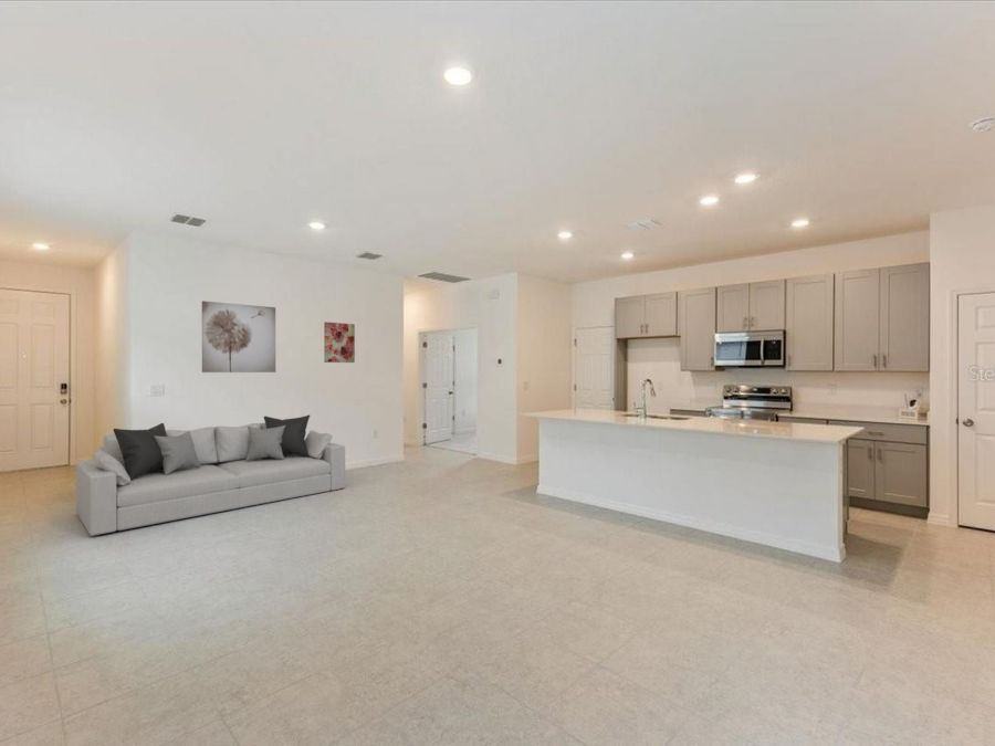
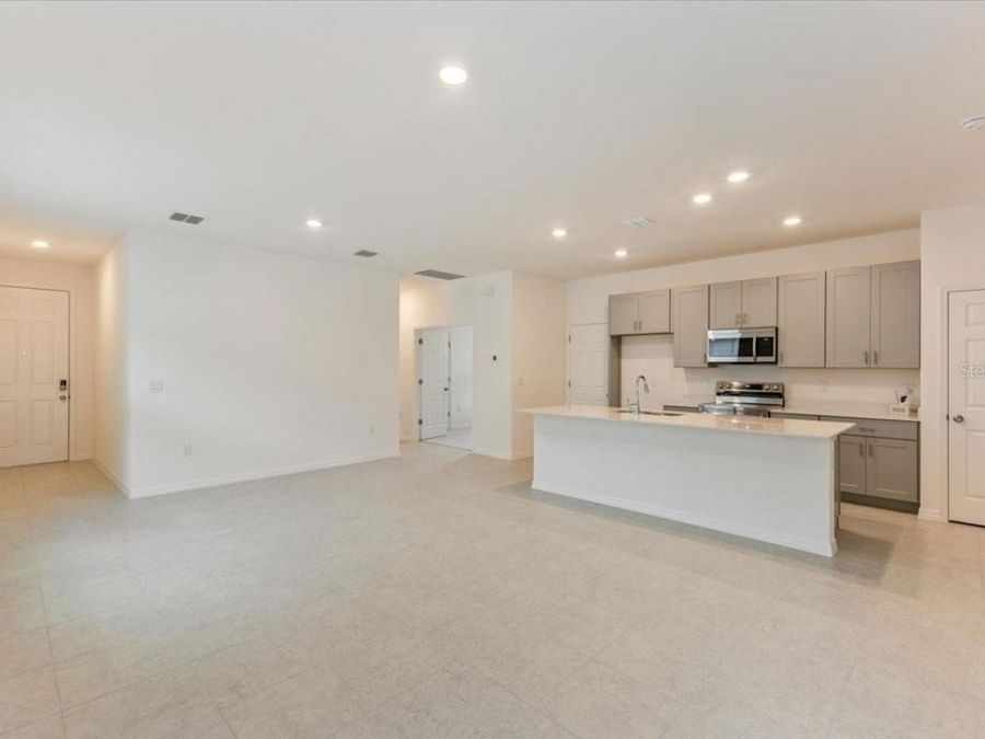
- sofa [75,413,346,537]
- wall art [323,321,356,364]
- wall art [201,300,276,374]
